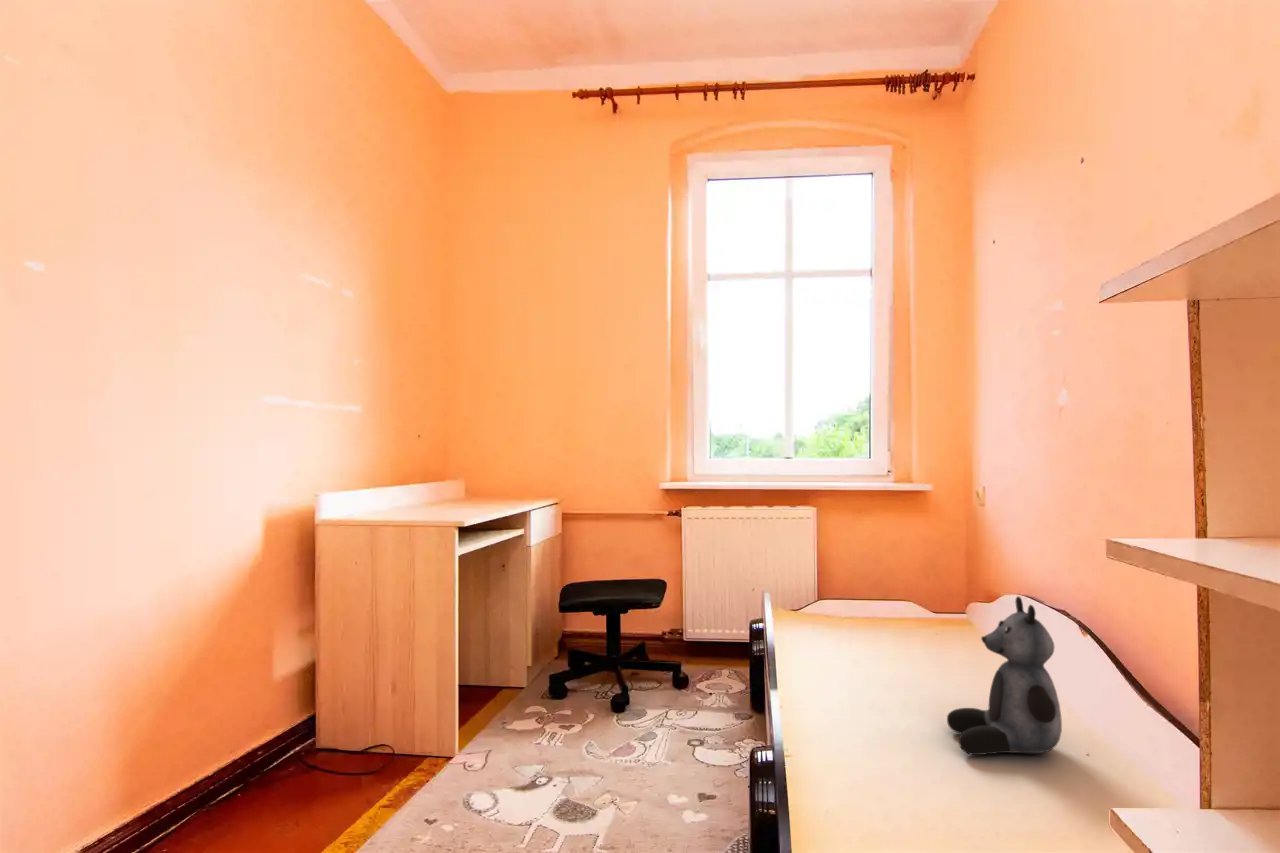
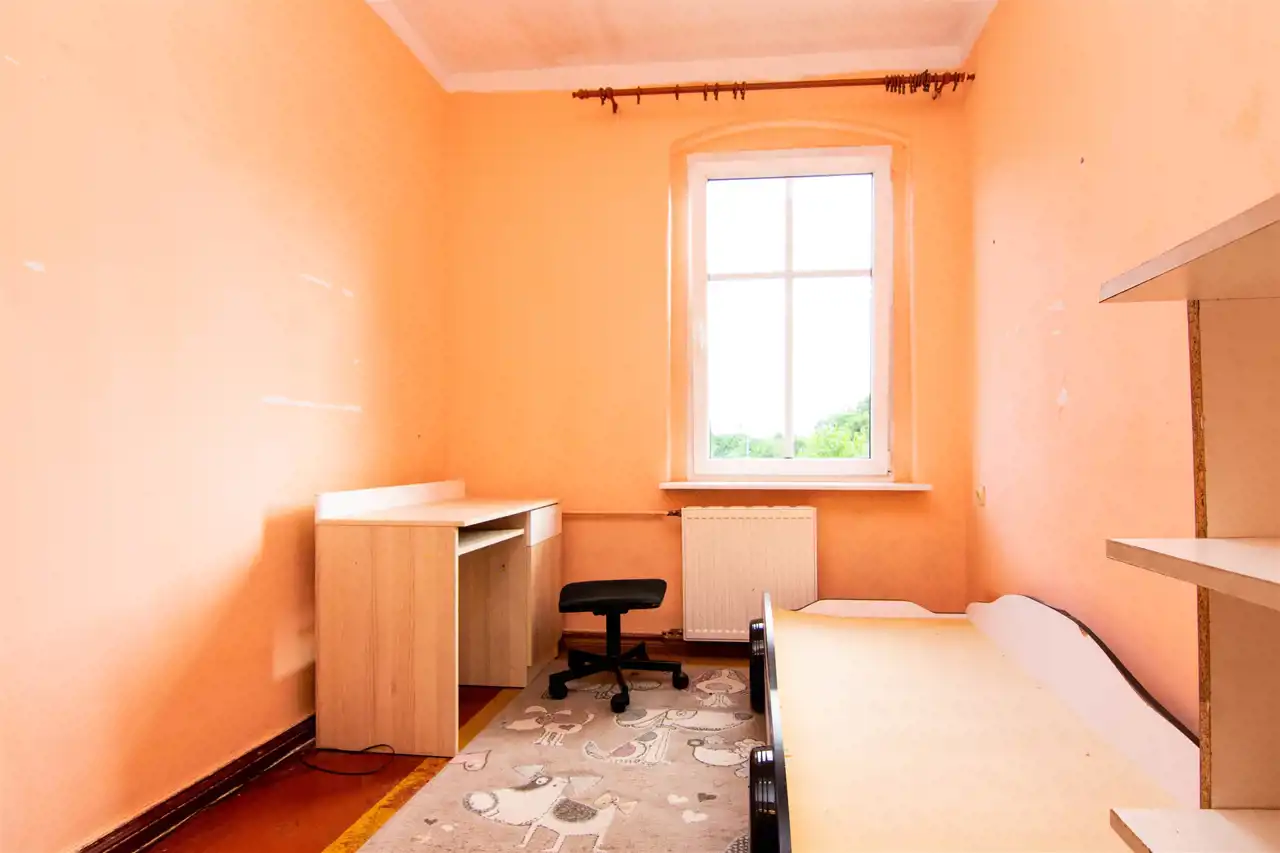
- teddy bear [946,595,1063,756]
